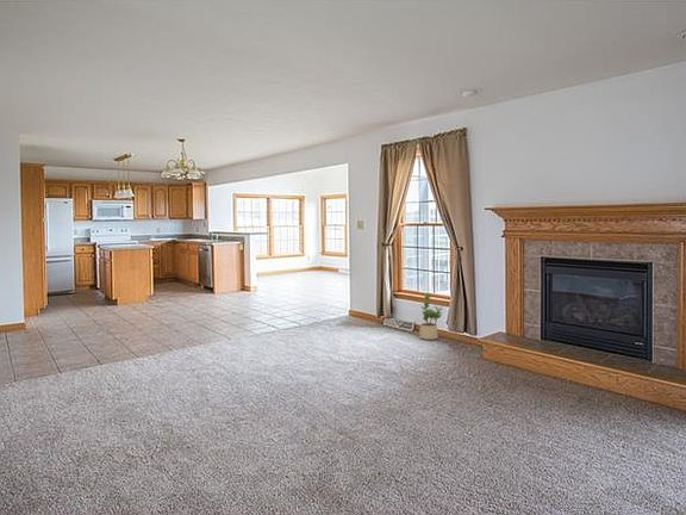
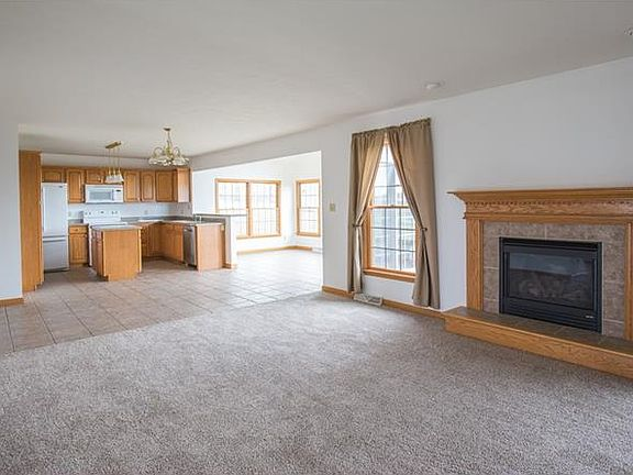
- potted plant [418,292,444,341]
